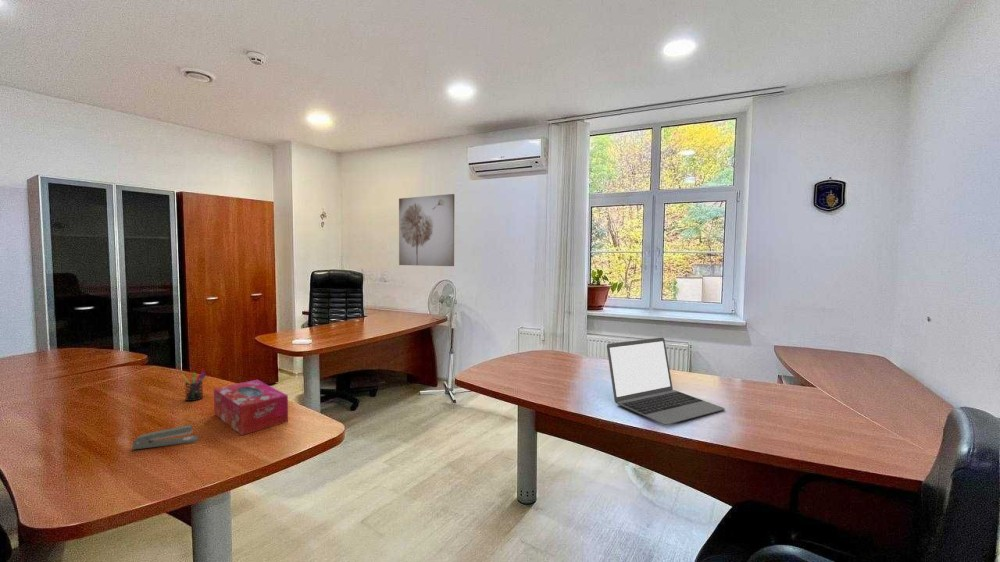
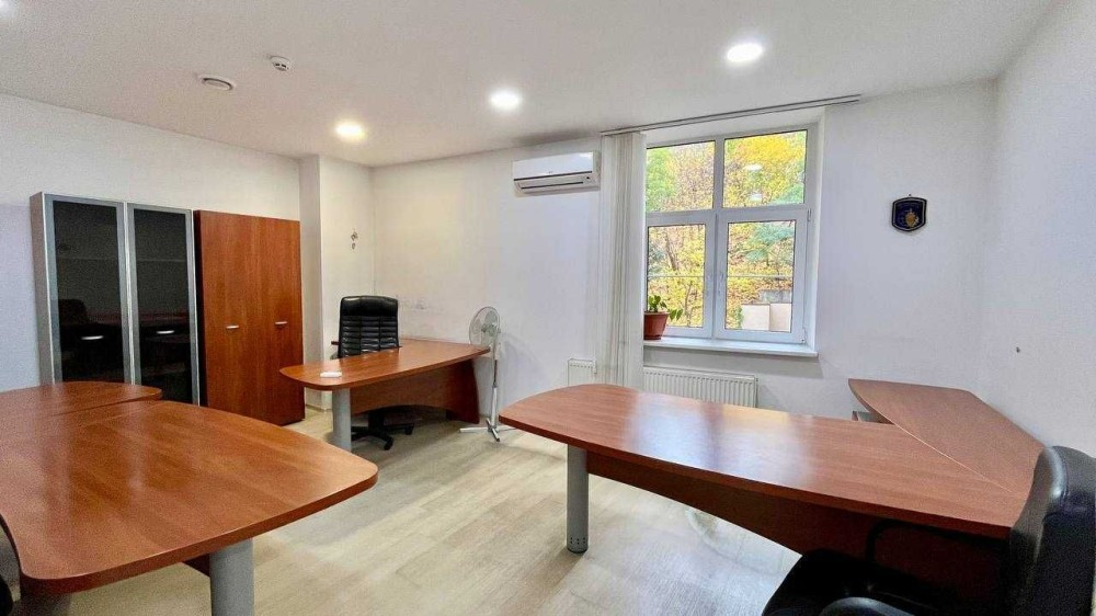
- pen holder [180,368,207,402]
- laptop [606,336,725,426]
- stapler [130,424,200,451]
- tissue box [213,379,289,436]
- wall art [398,193,455,267]
